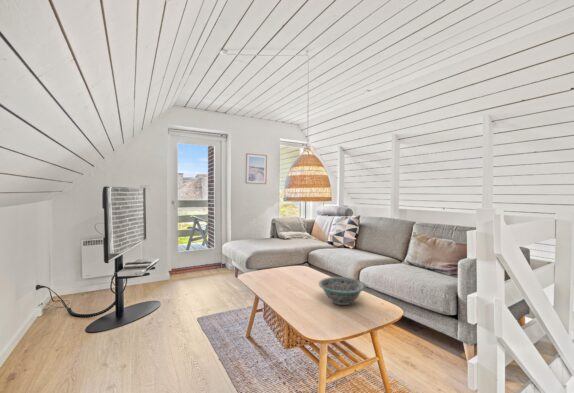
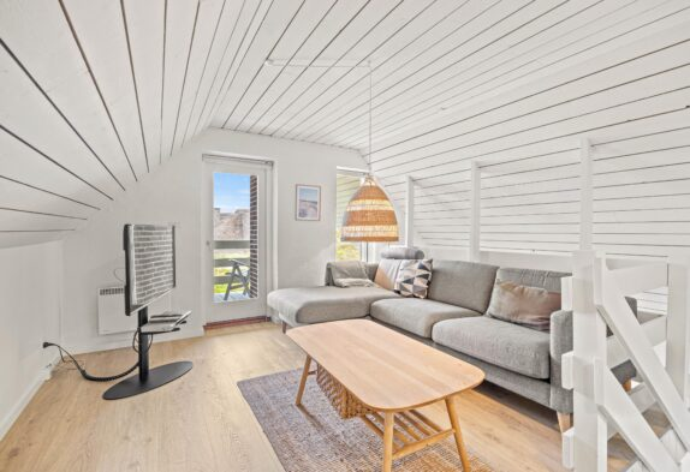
- decorative bowl [317,276,367,306]
